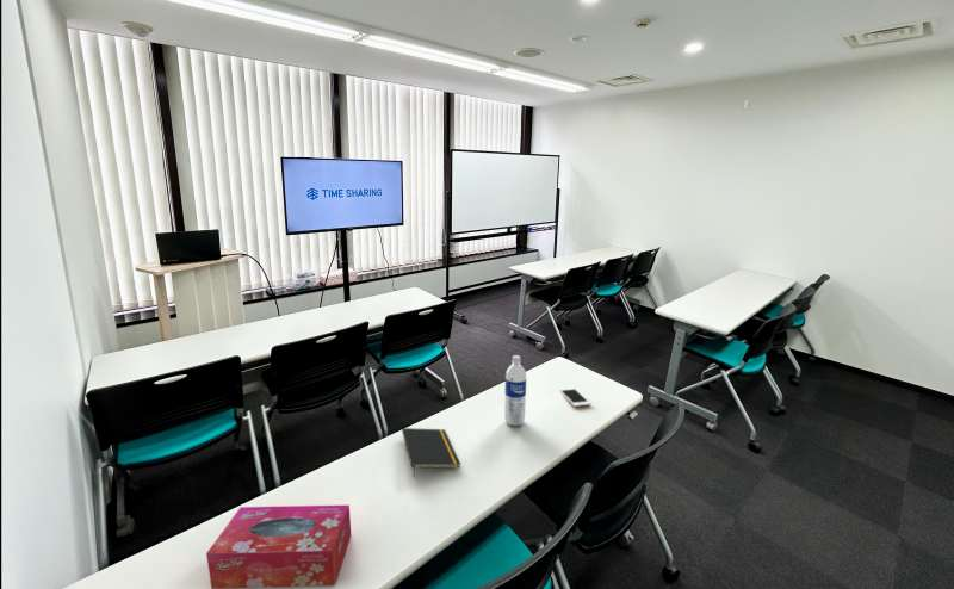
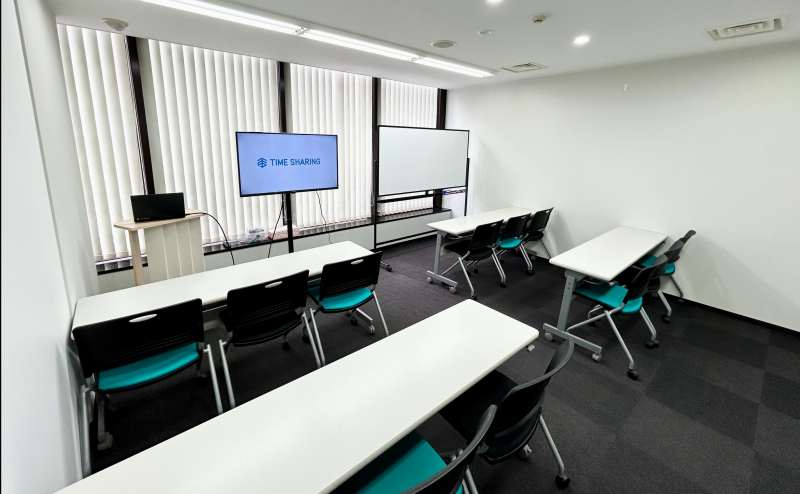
- notepad [401,427,461,479]
- cell phone [558,386,591,408]
- water bottle [503,354,527,427]
- tissue box [205,503,352,589]
